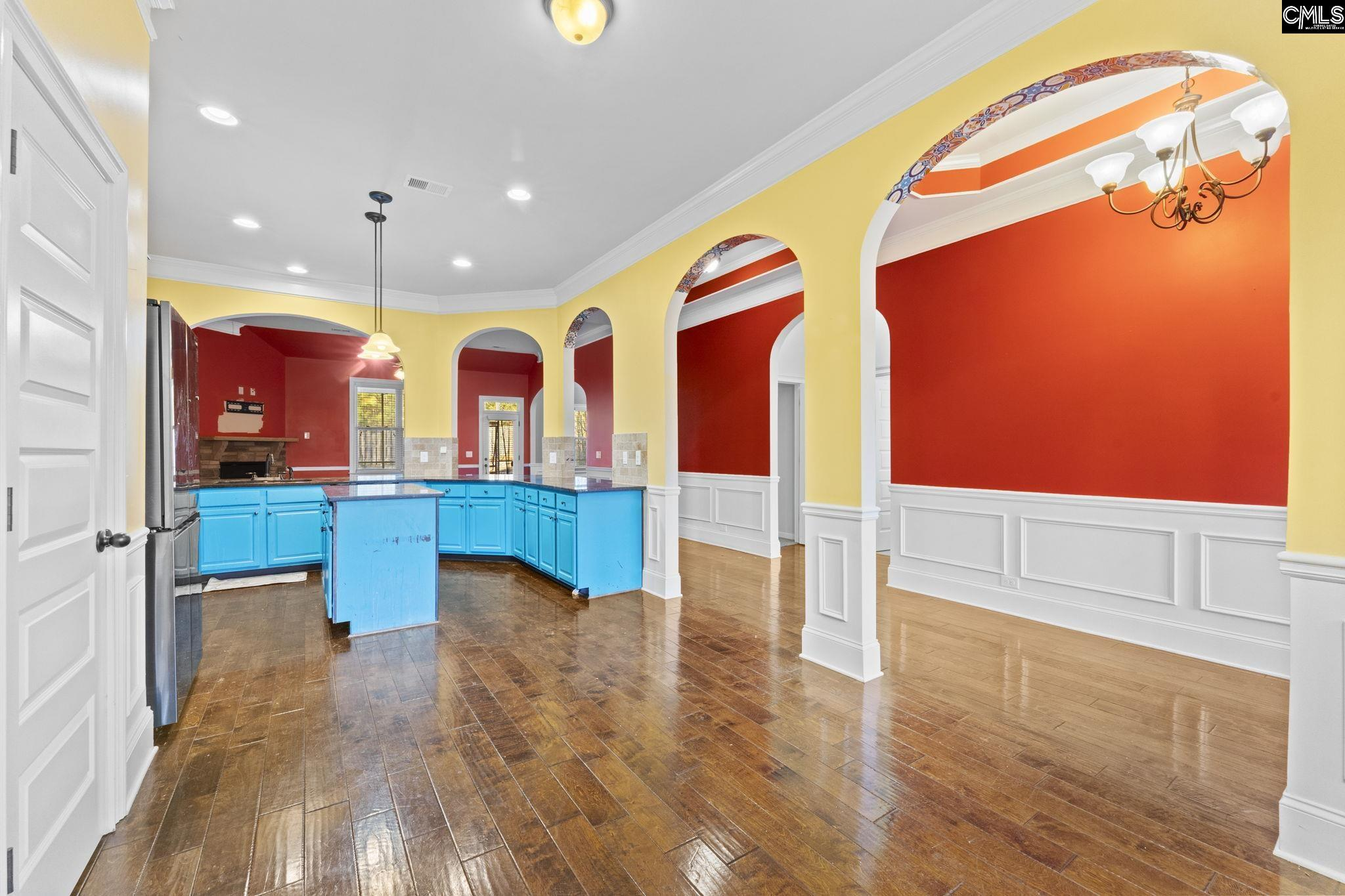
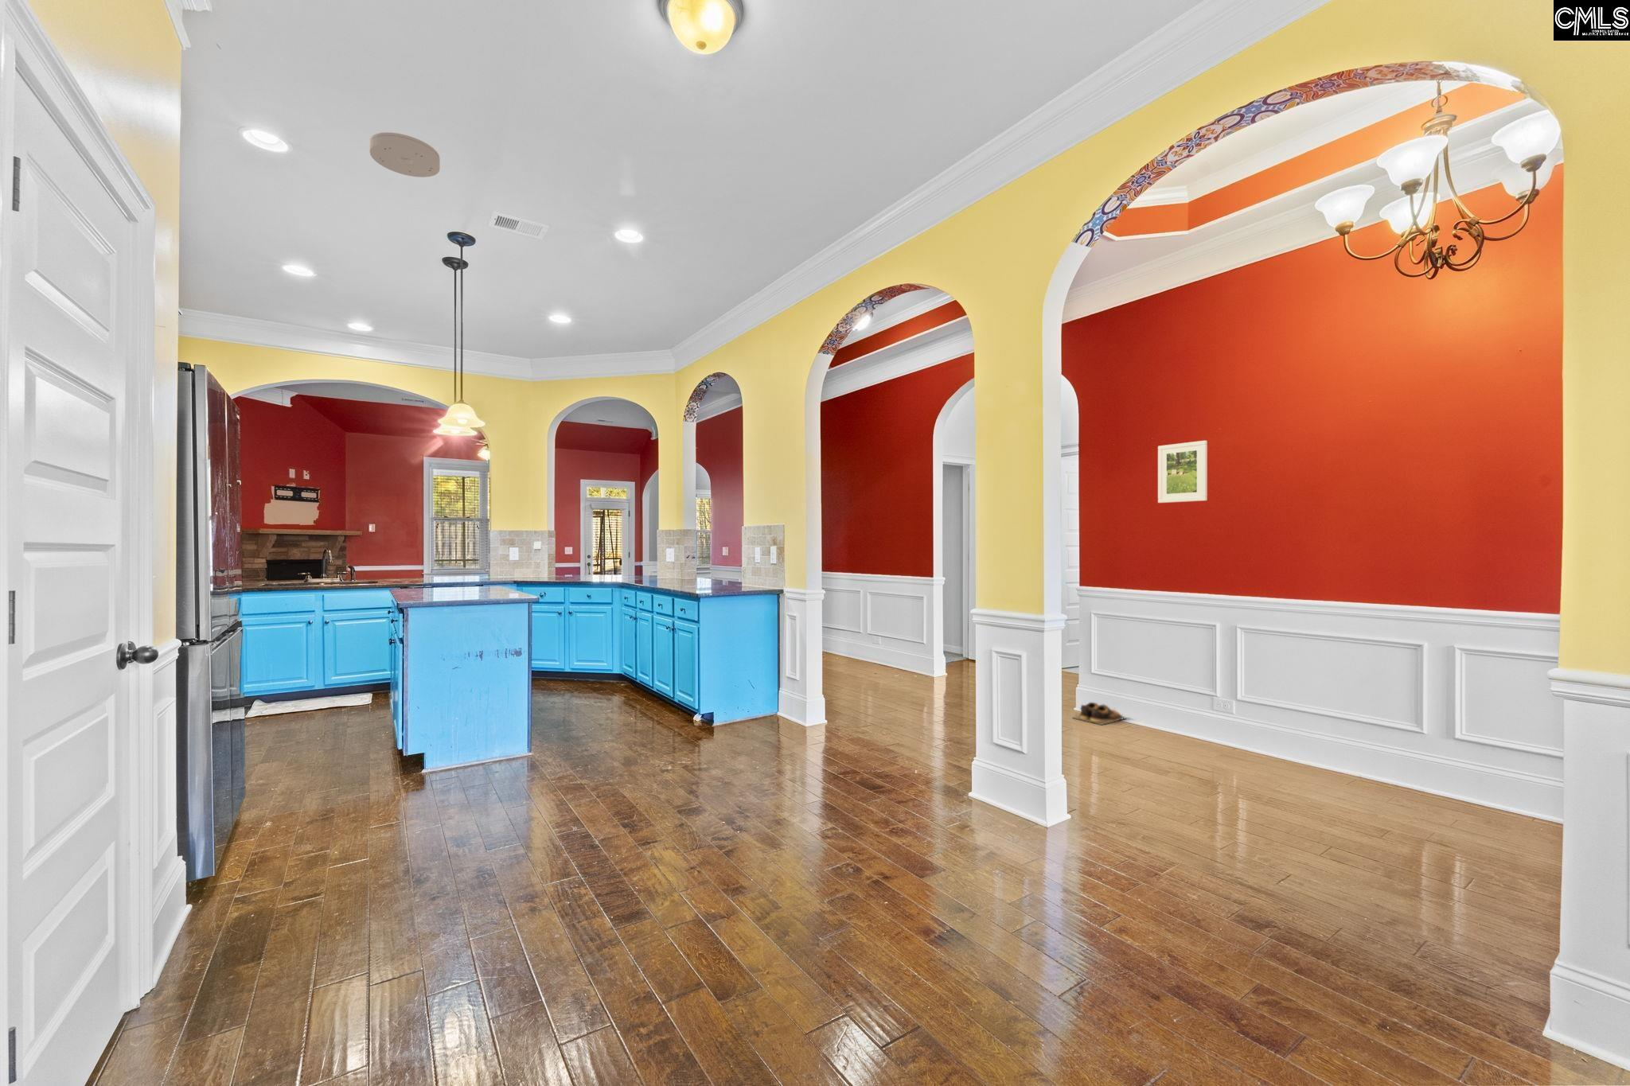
+ smoke detector [370,131,441,178]
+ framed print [1157,440,1208,504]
+ shoes [1073,702,1127,726]
